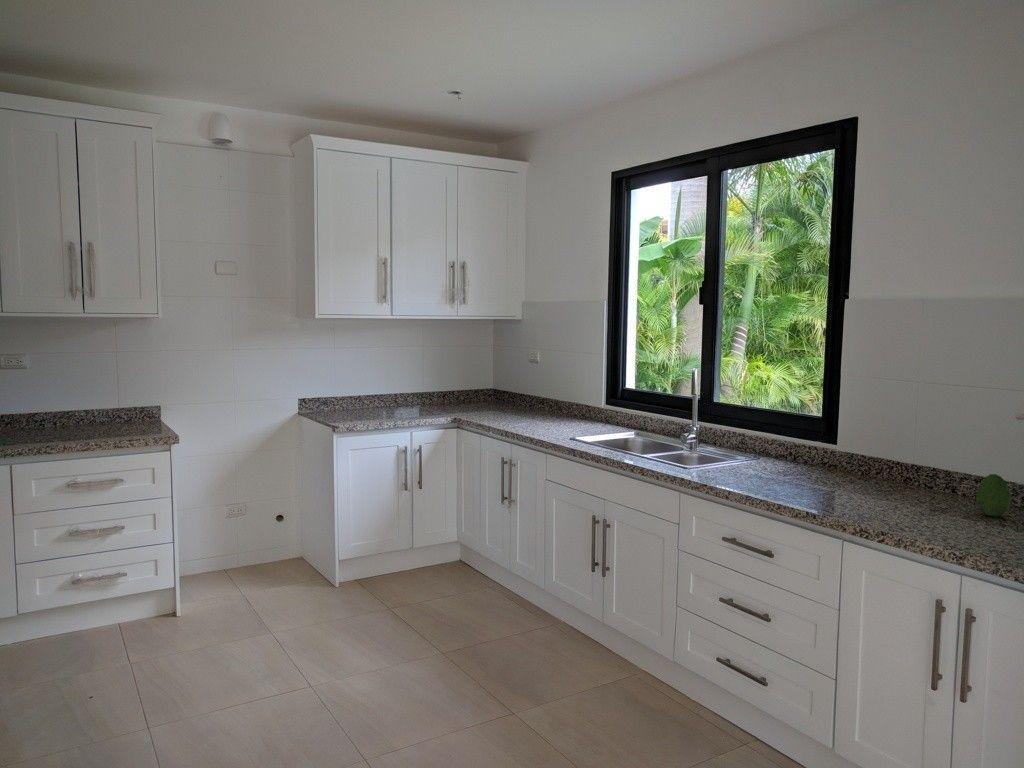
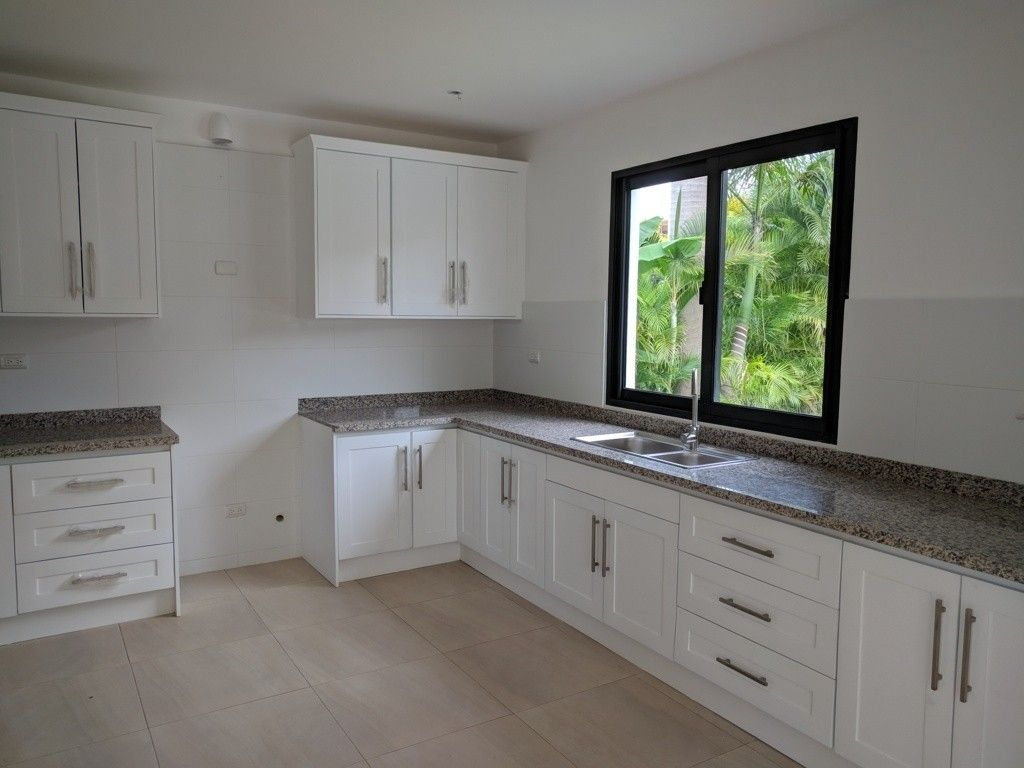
- fruit [975,473,1012,517]
